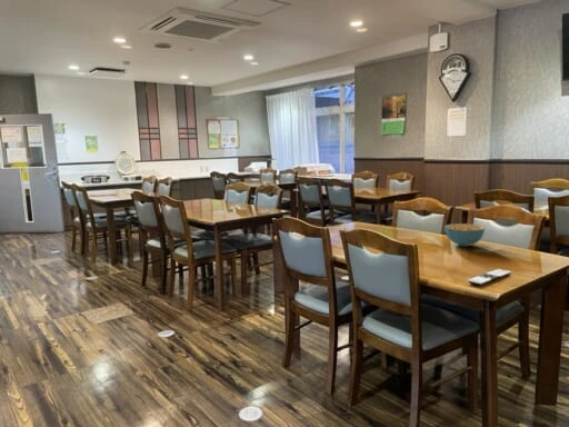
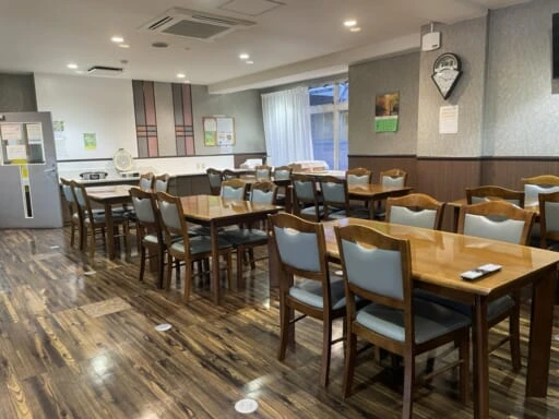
- cereal bowl [443,222,486,248]
